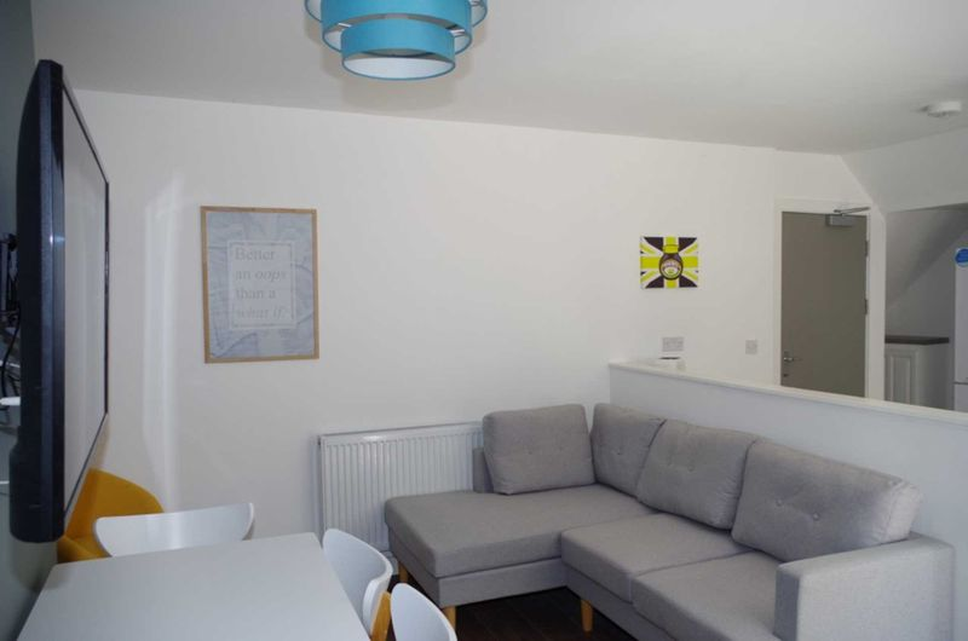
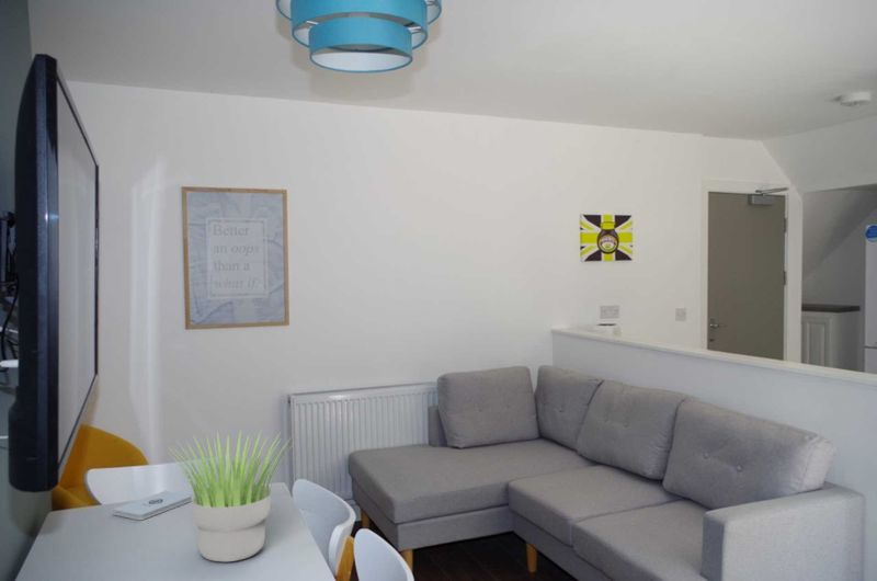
+ potted plant [166,429,296,562]
+ notepad [112,490,192,521]
